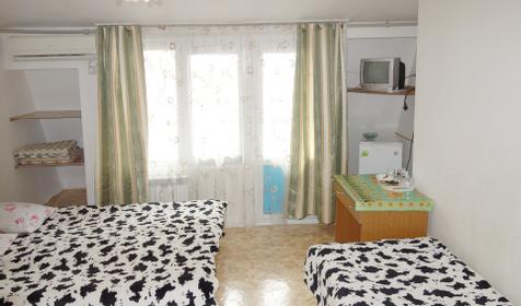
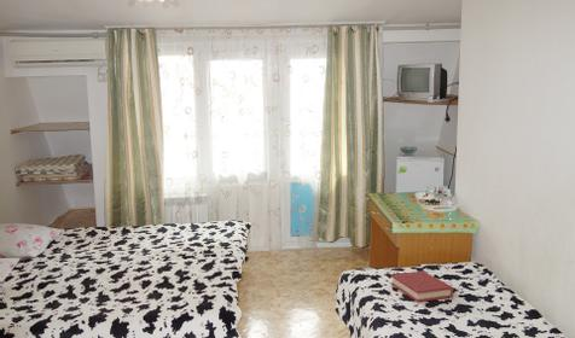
+ hardback book [390,269,454,303]
